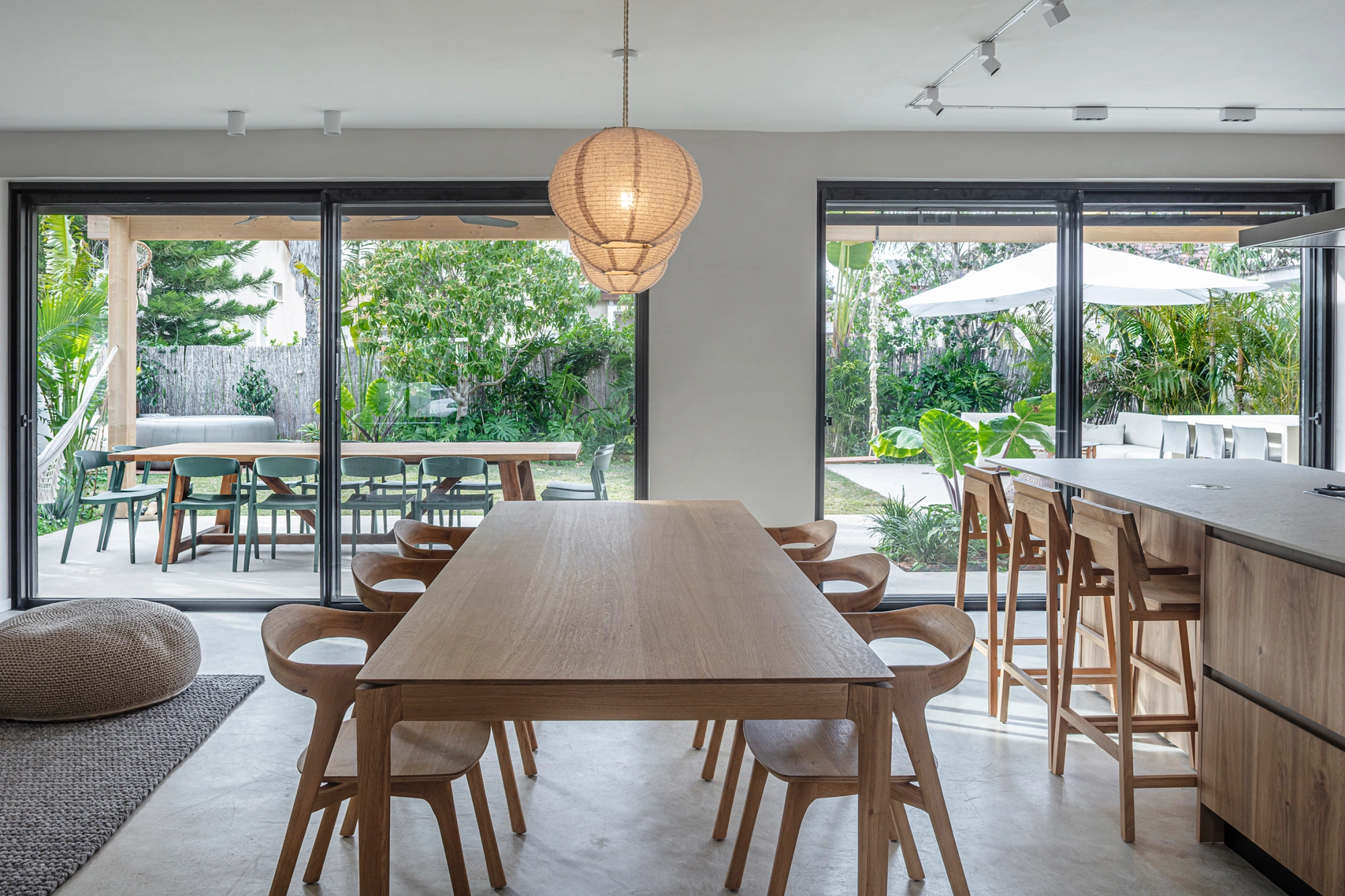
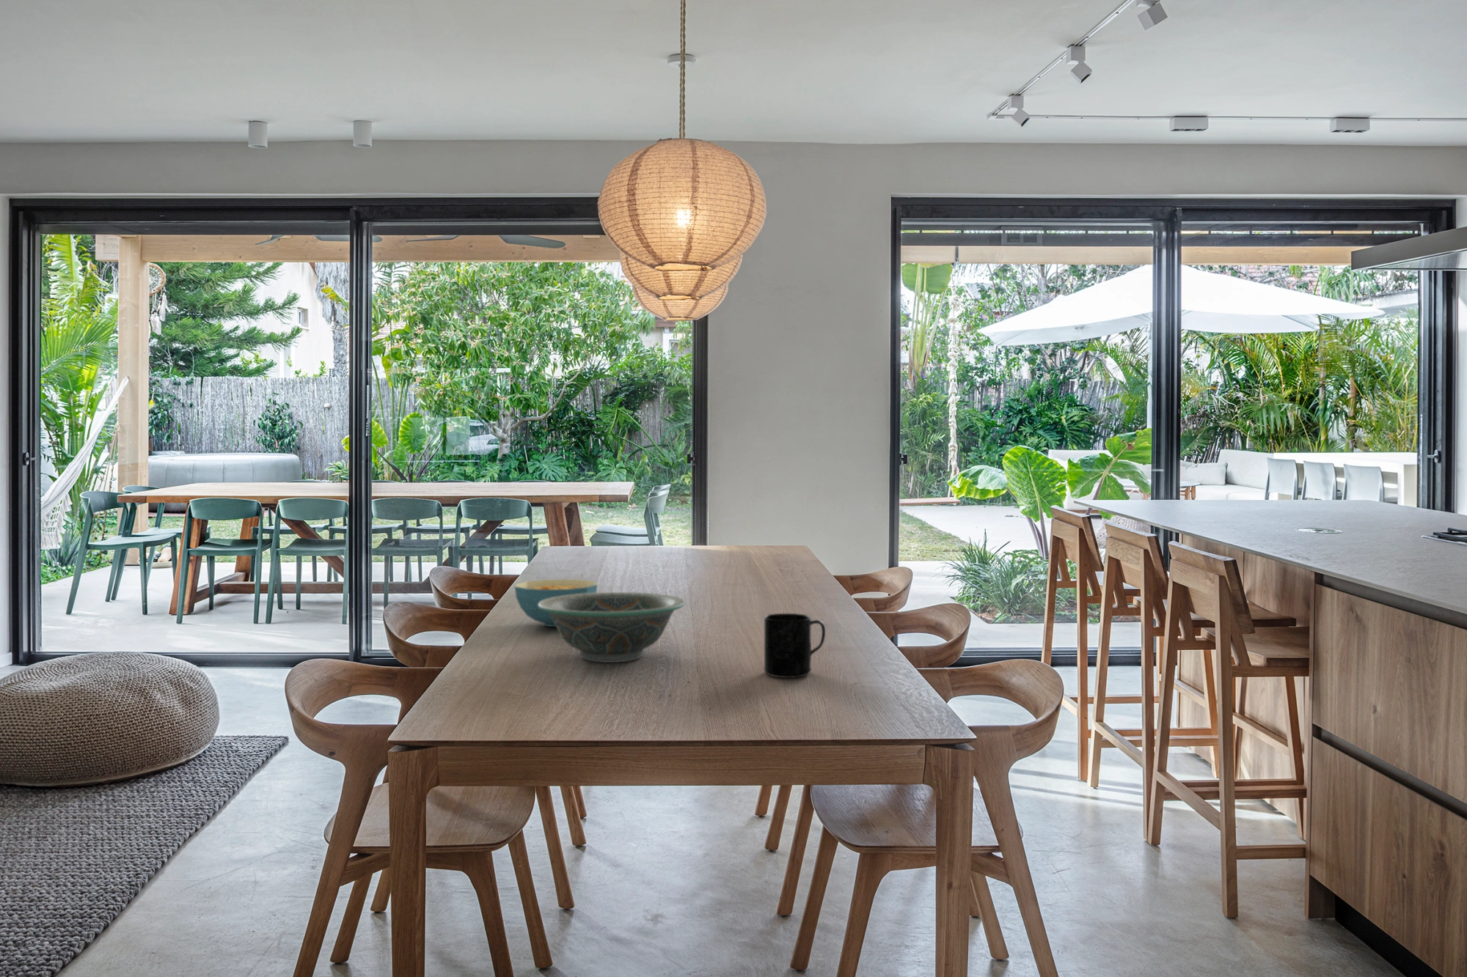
+ decorative bowl [539,591,685,663]
+ mug [763,613,826,678]
+ cereal bowl [514,578,598,627]
